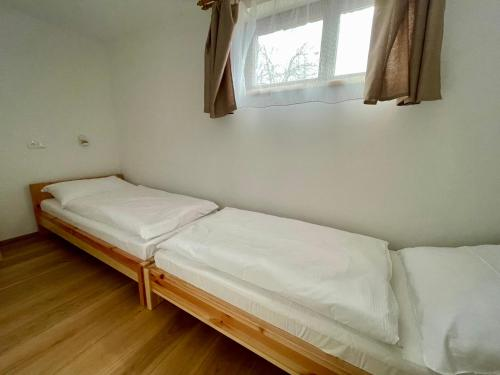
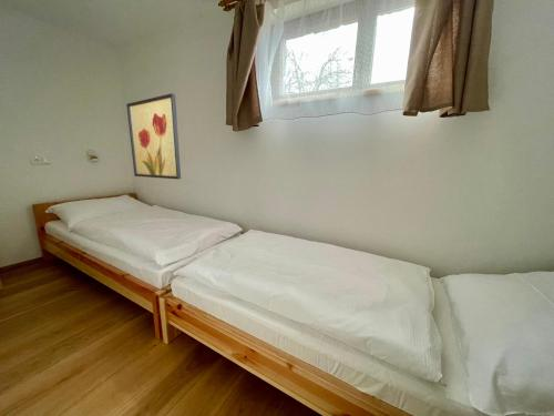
+ wall art [125,92,182,180]
